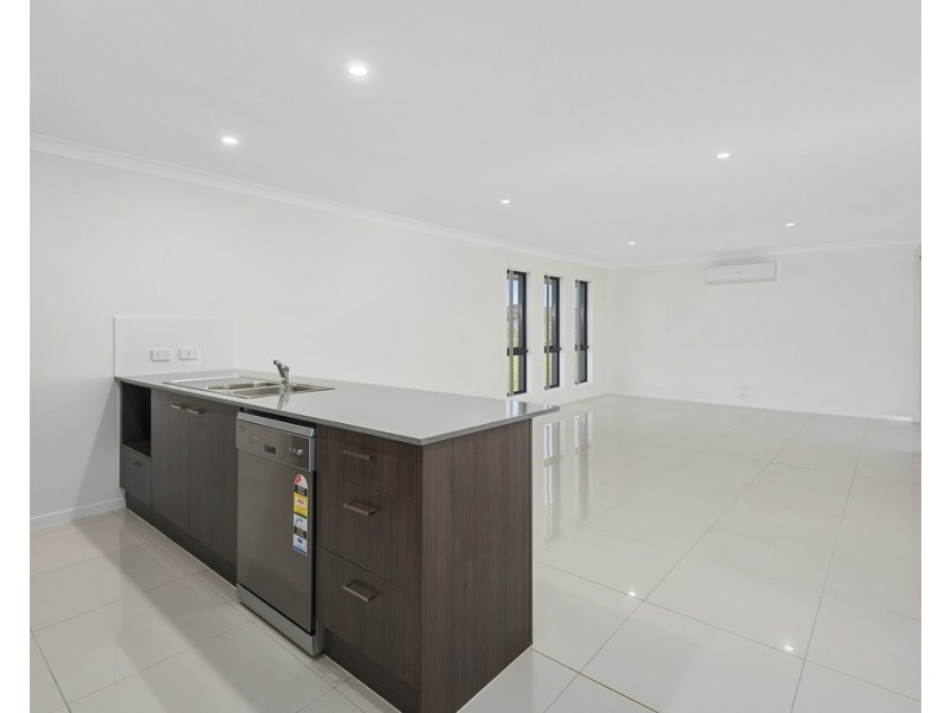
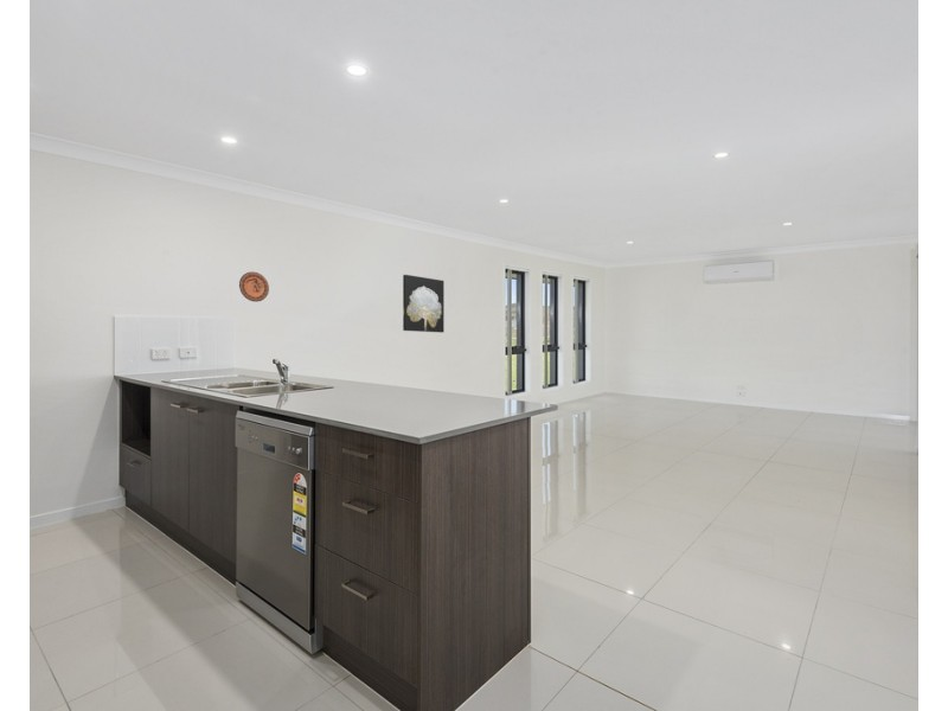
+ decorative plate [238,270,270,303]
+ wall art [402,274,446,333]
